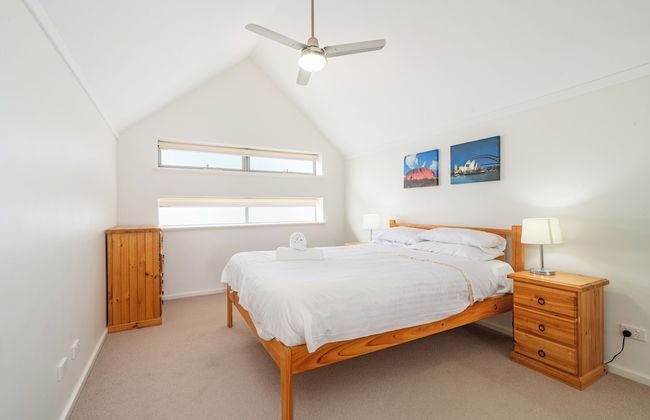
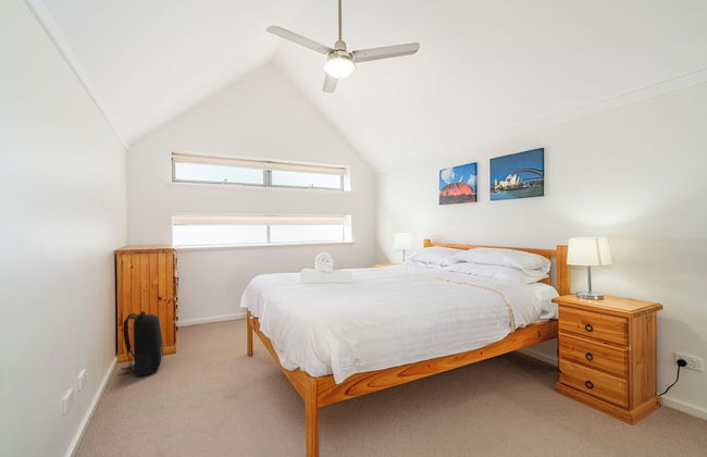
+ backpack [116,310,164,378]
